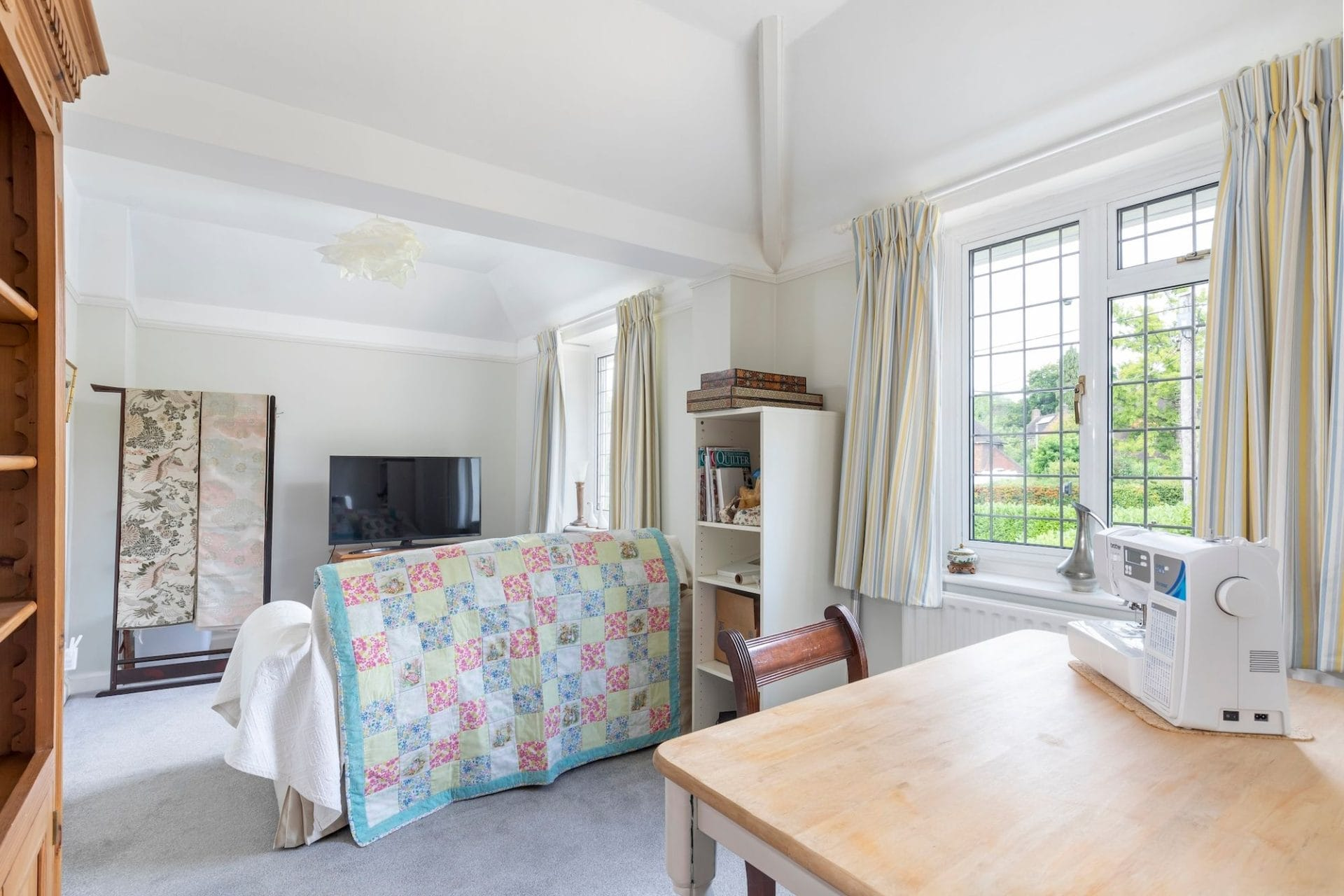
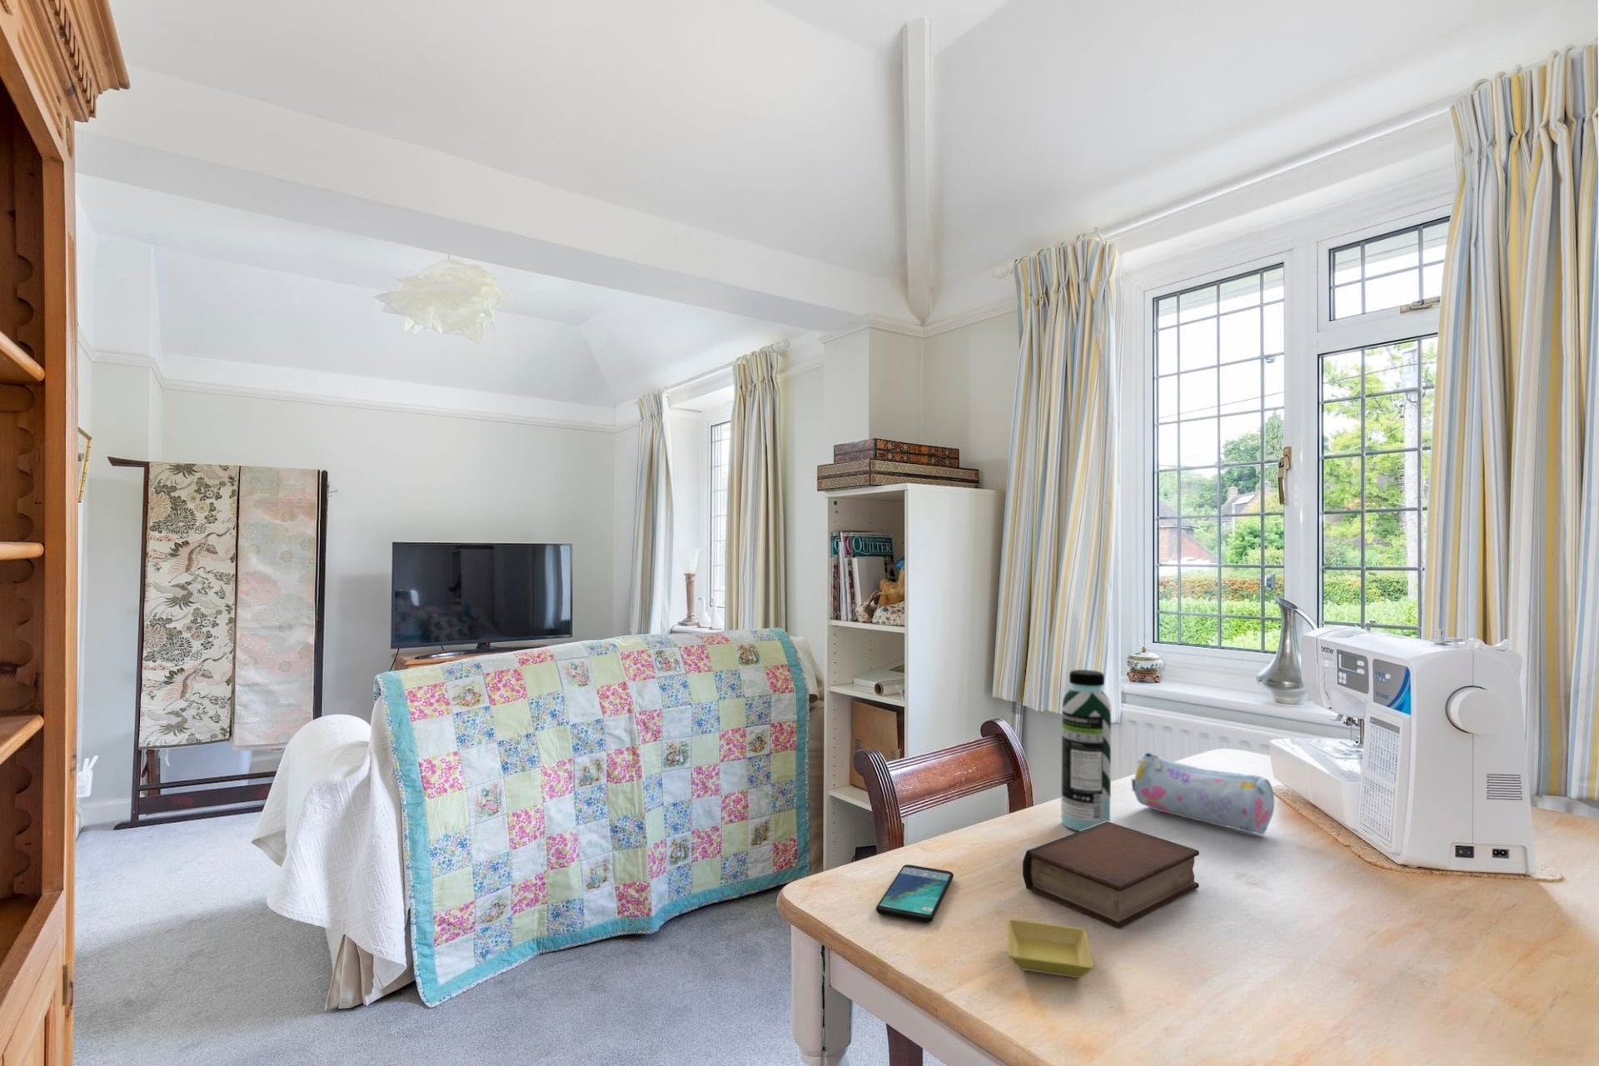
+ water bottle [1060,669,1112,832]
+ saucer [1007,918,1095,979]
+ book [1022,821,1200,928]
+ pencil case [1131,751,1275,835]
+ smartphone [876,864,954,923]
